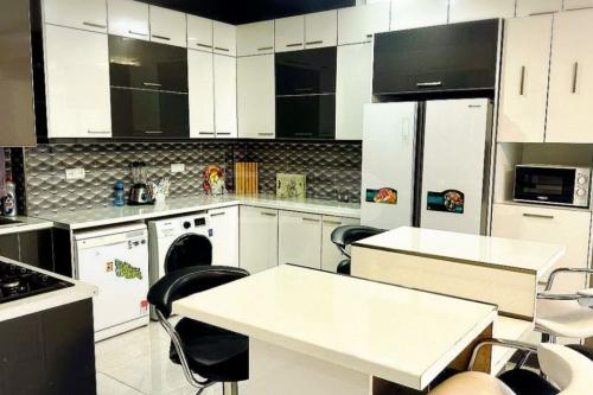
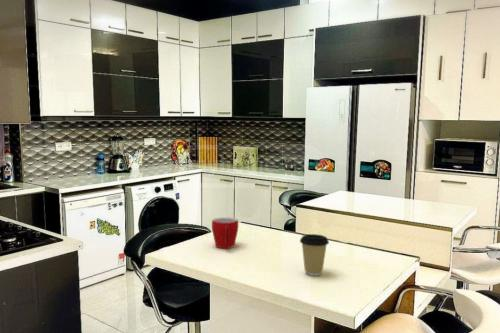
+ coffee cup [299,233,330,277]
+ mug [211,216,239,249]
